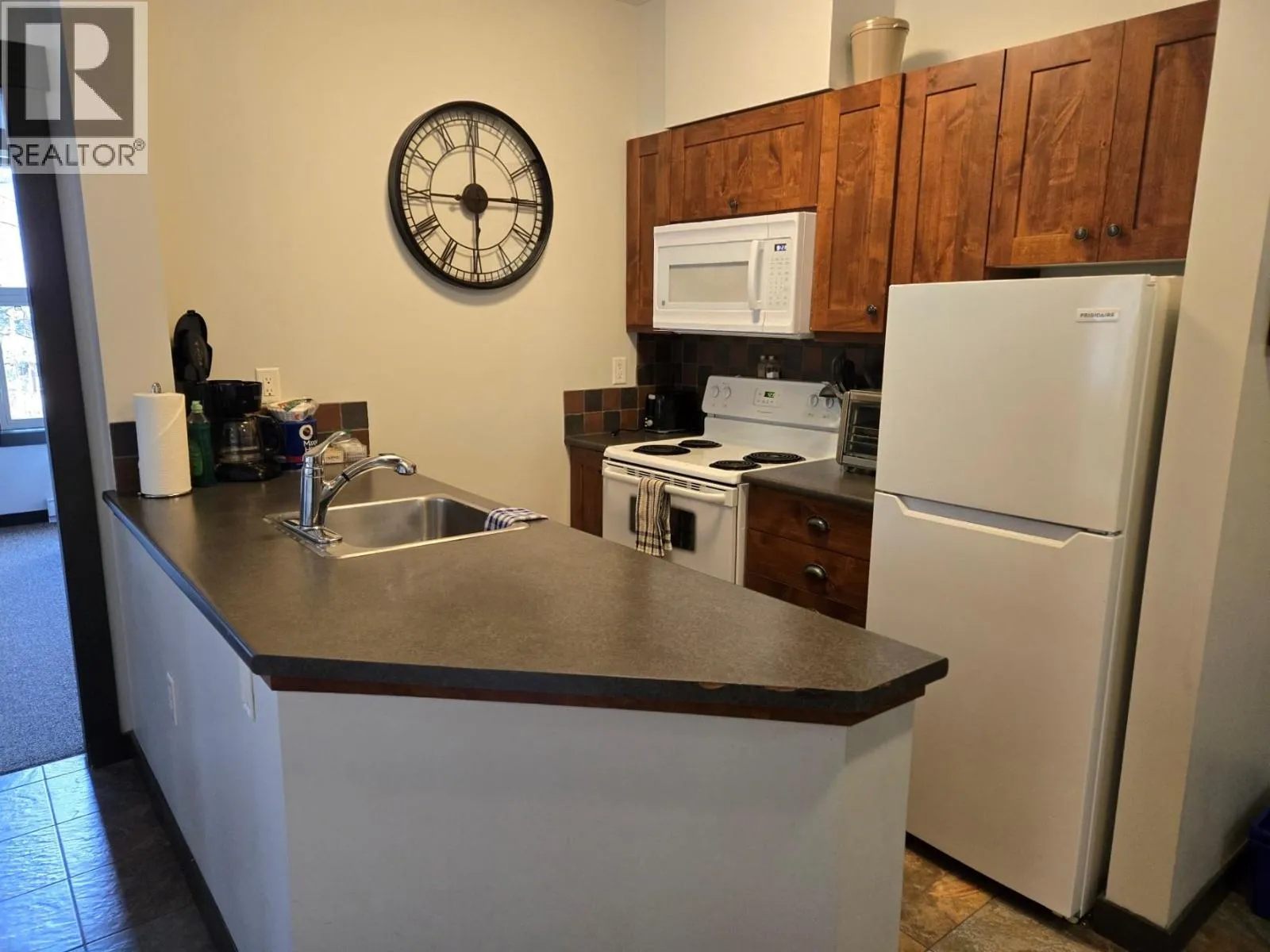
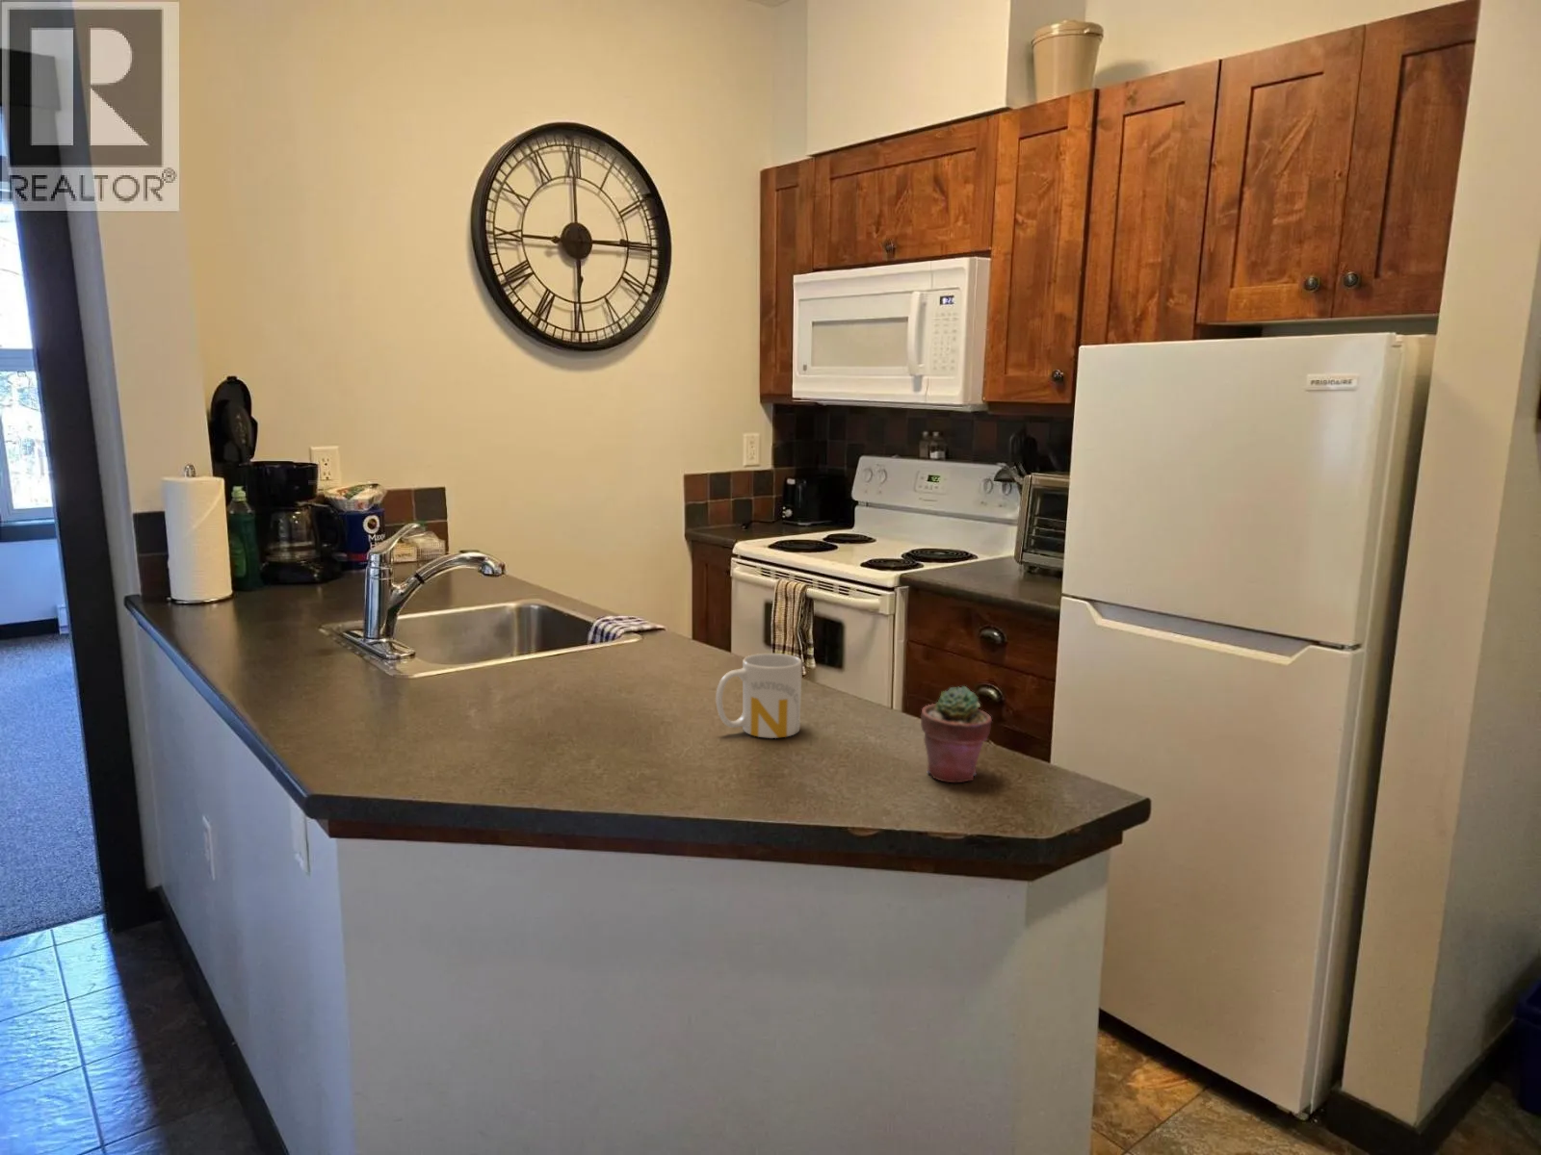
+ potted succulent [920,685,993,784]
+ mug [715,653,803,739]
